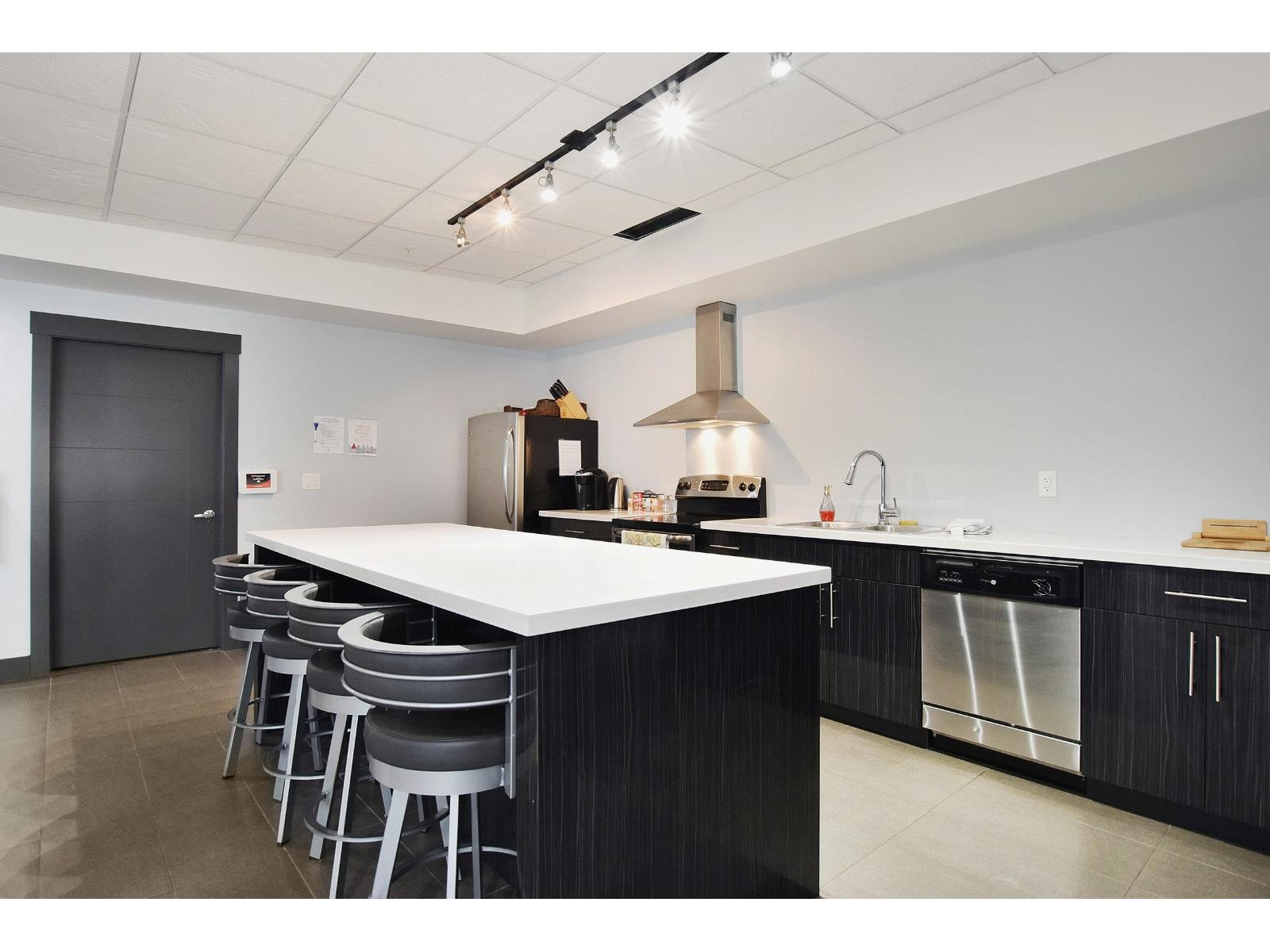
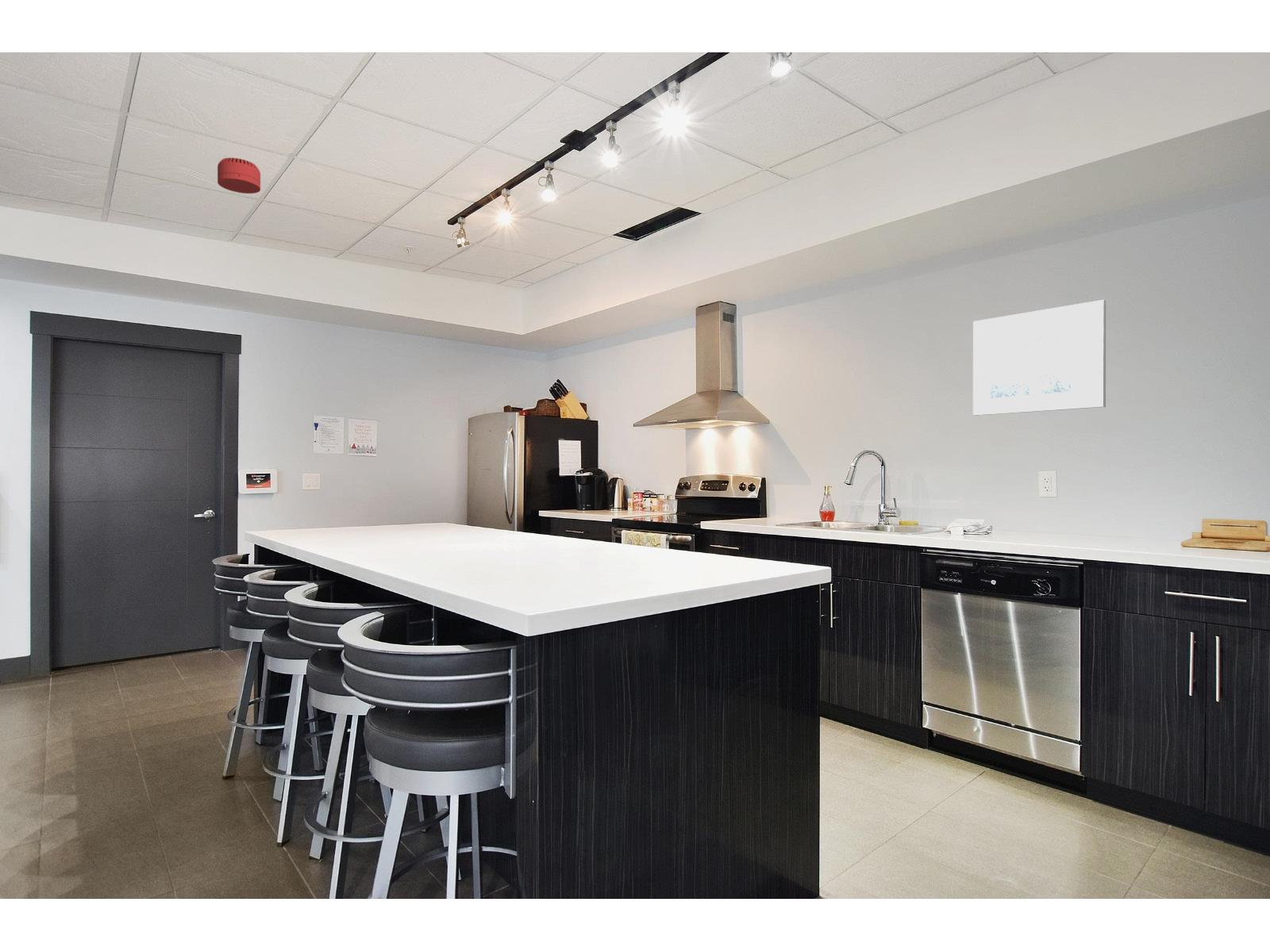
+ wall art [972,299,1106,417]
+ smoke detector [217,157,261,194]
